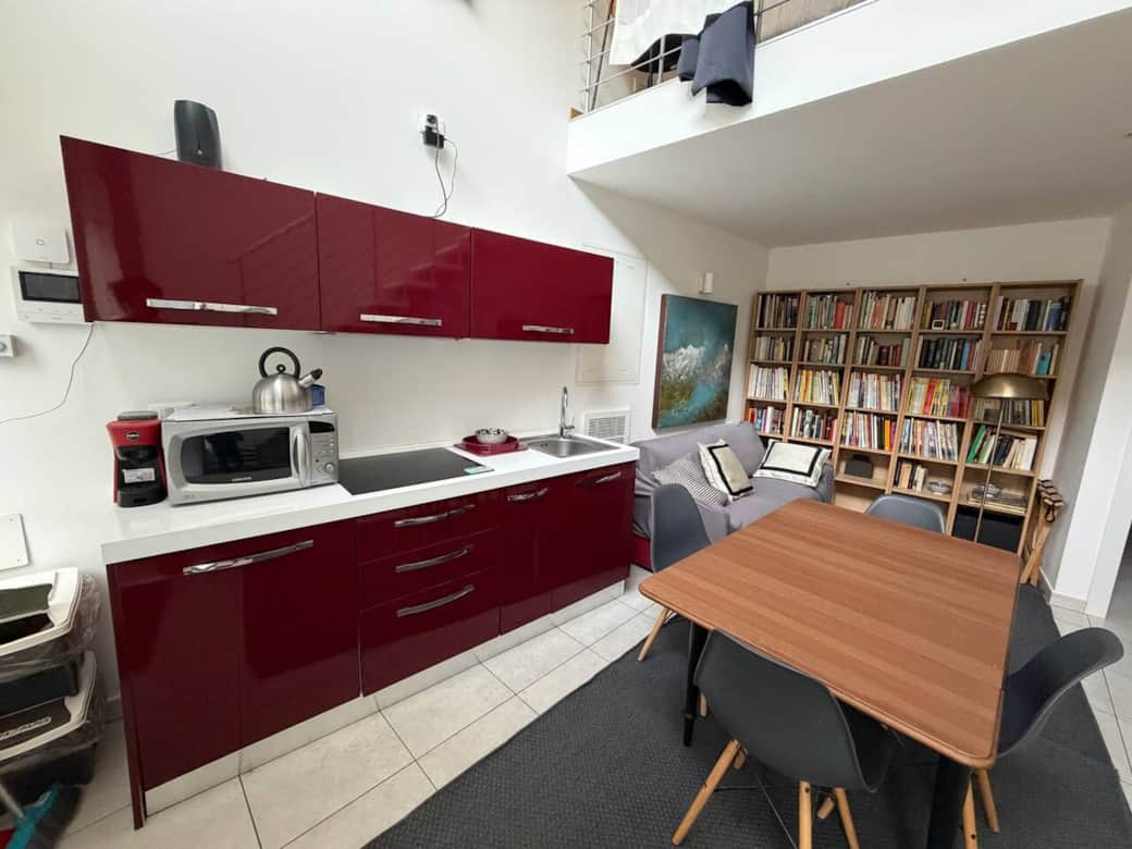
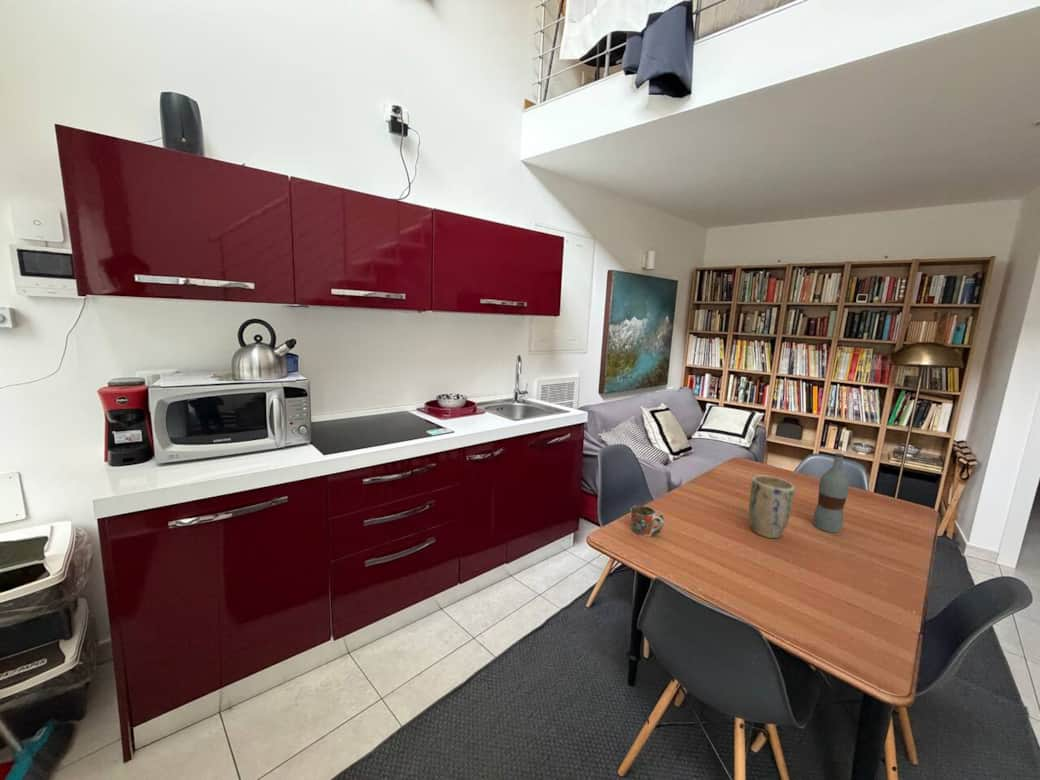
+ mug [629,505,665,537]
+ plant pot [748,475,795,539]
+ bottle [813,452,850,534]
